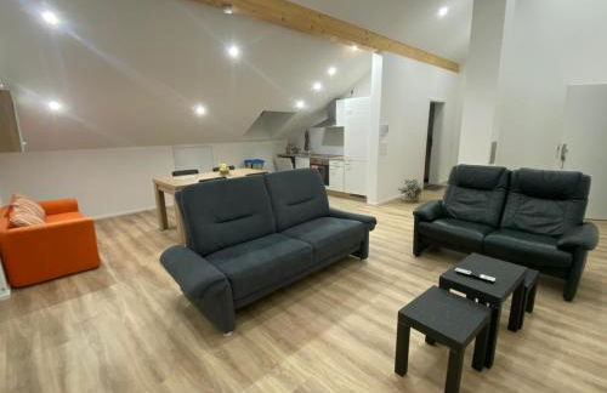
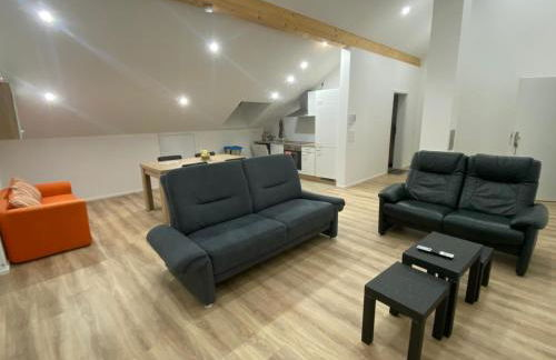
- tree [397,178,425,203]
